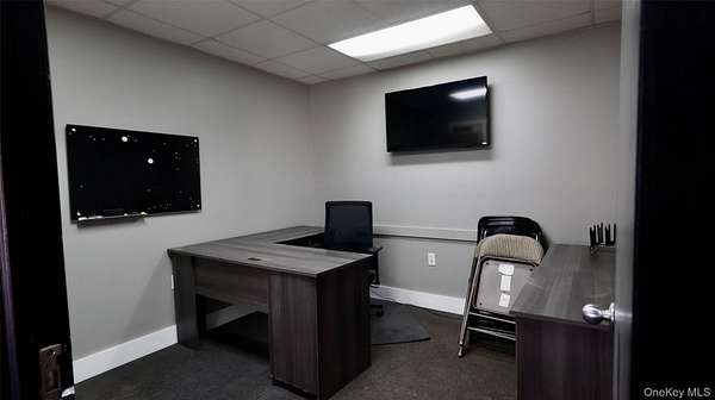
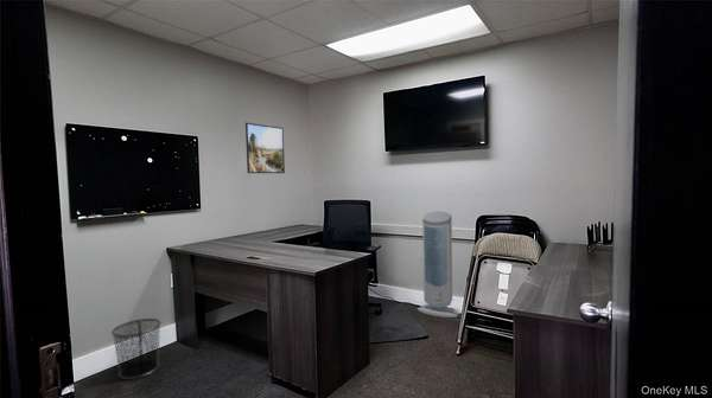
+ waste bin [110,317,163,380]
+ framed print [244,122,286,174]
+ air purifier [417,210,460,319]
